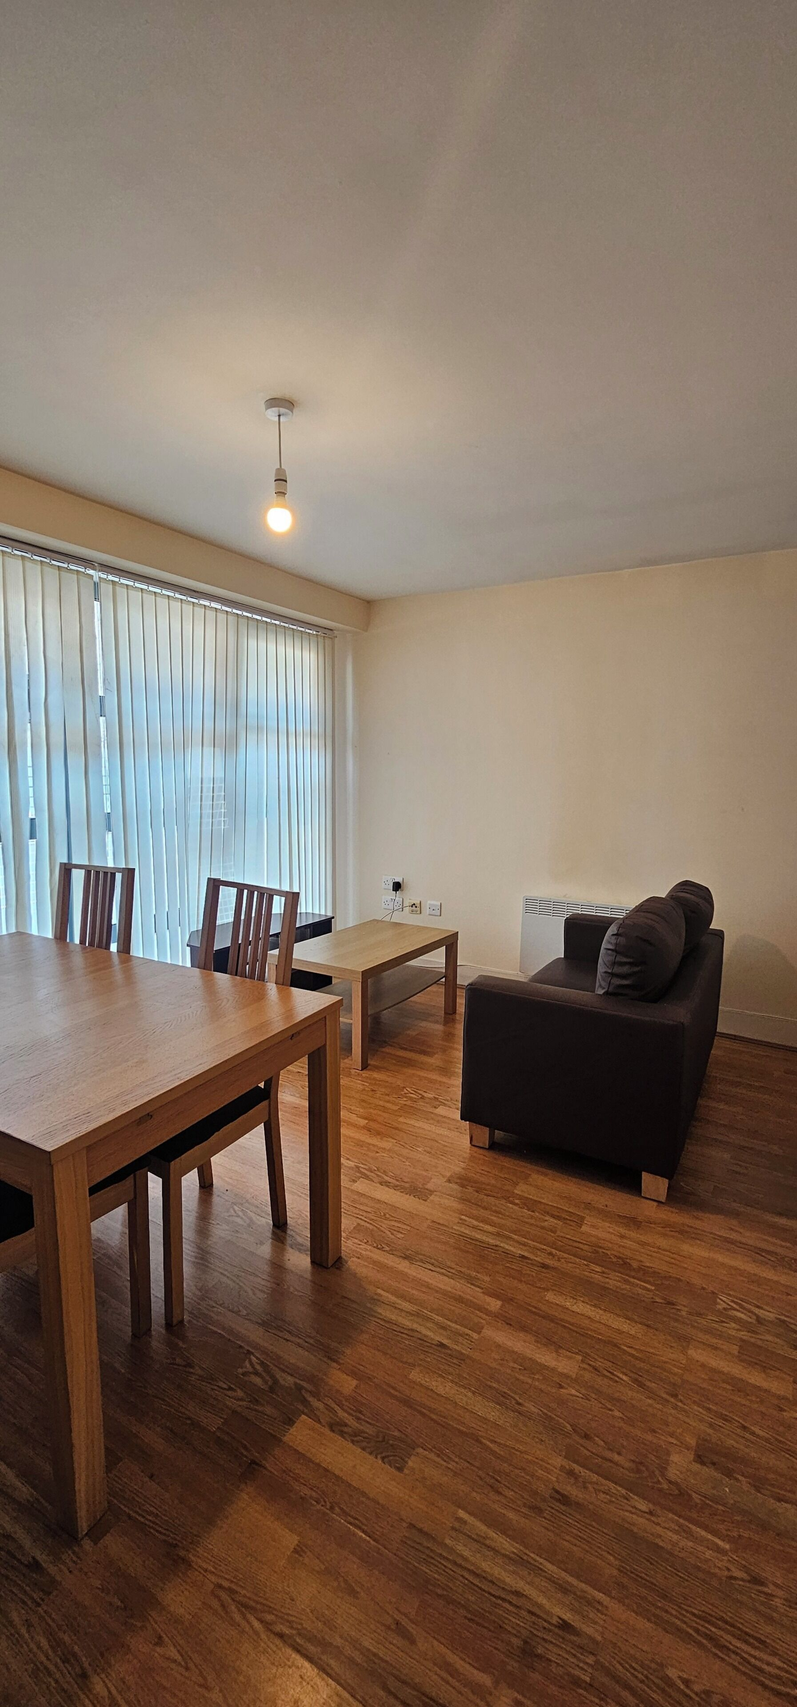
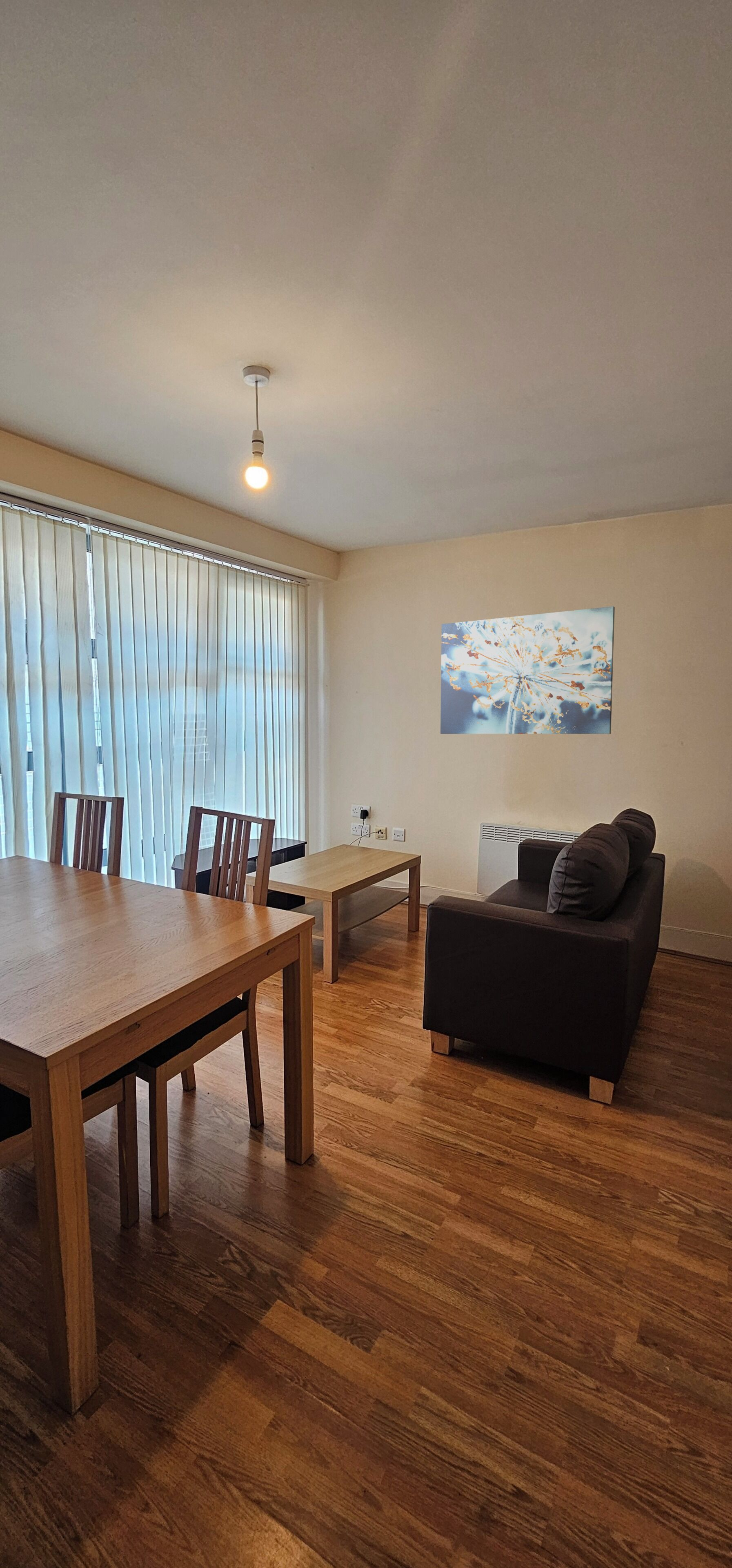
+ wall art [440,606,615,734]
